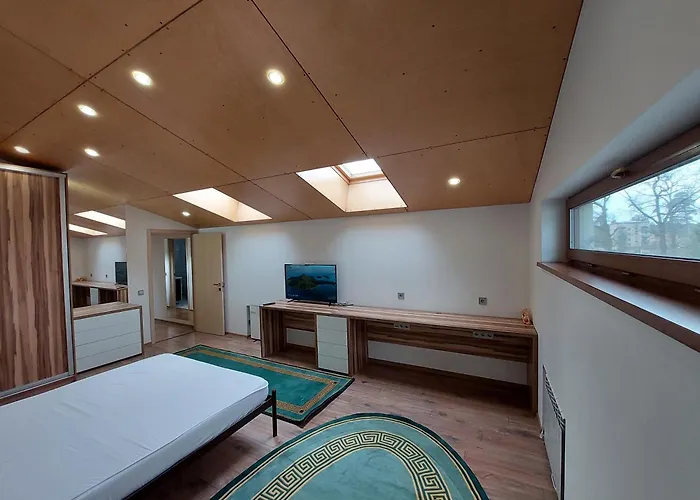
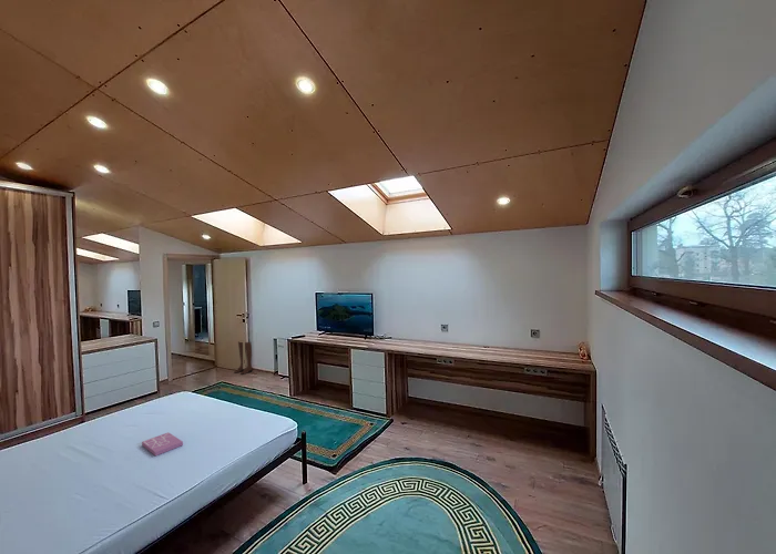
+ book [141,431,184,456]
+ boots [233,340,254,376]
